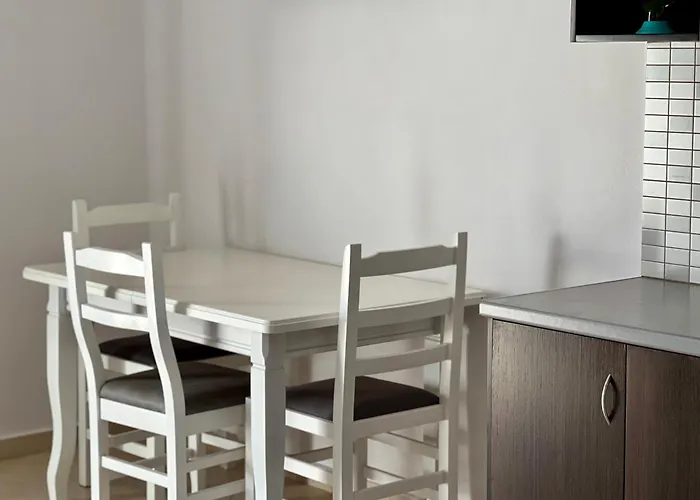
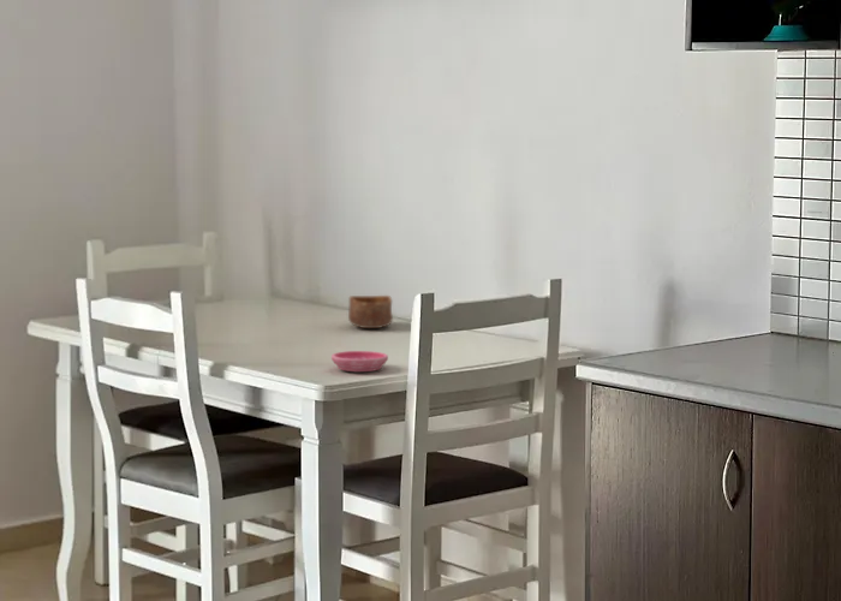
+ saucer [330,350,389,373]
+ bowl [347,294,394,329]
